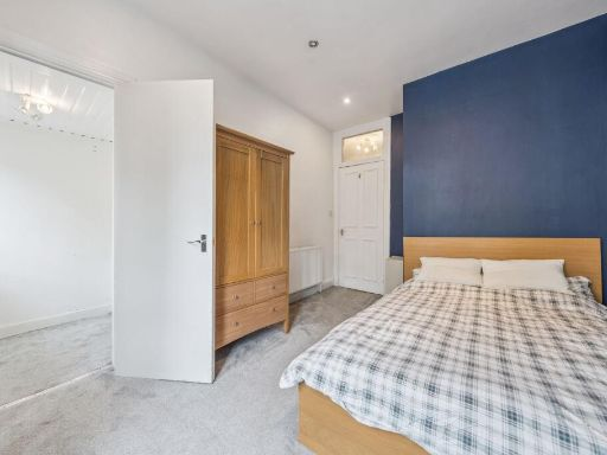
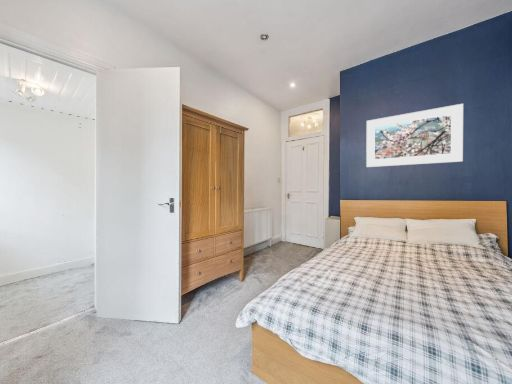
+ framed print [365,103,464,168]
